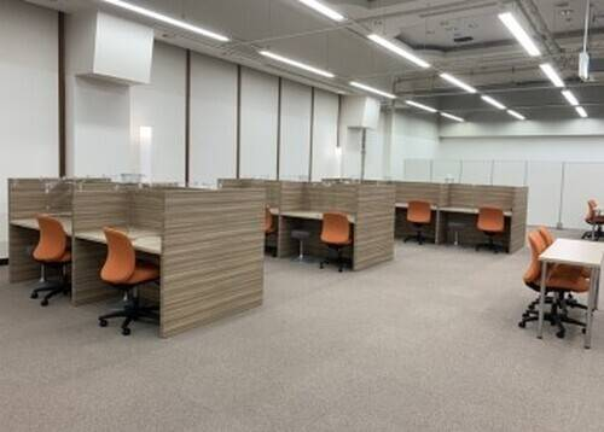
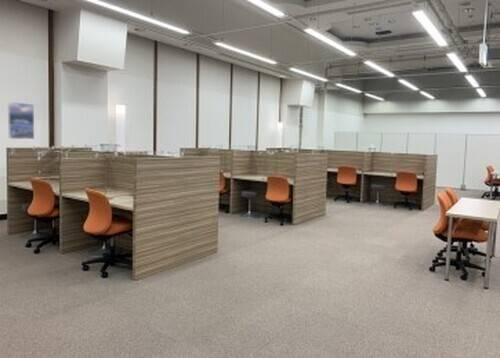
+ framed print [7,101,35,140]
